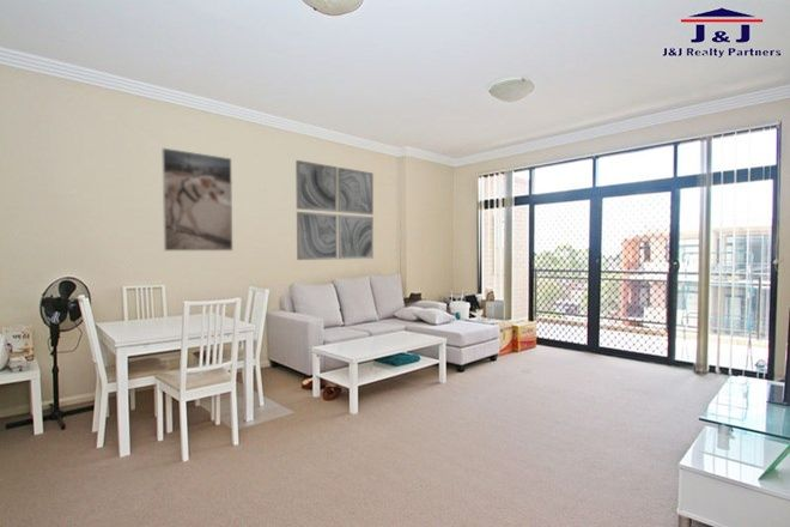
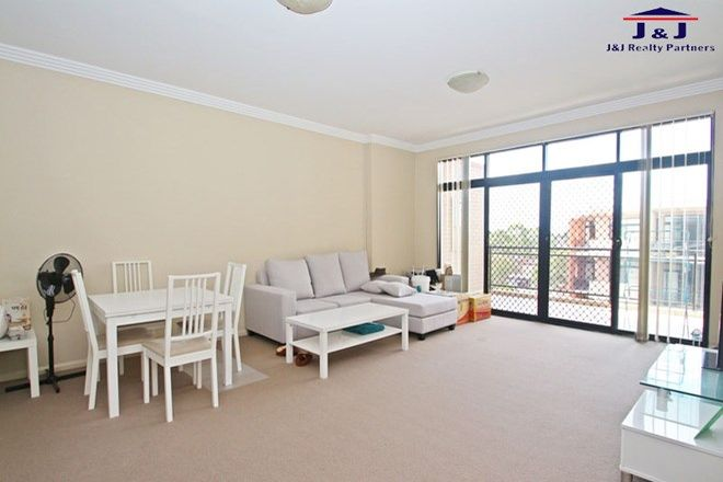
- wall art [294,159,375,261]
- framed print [160,147,233,252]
